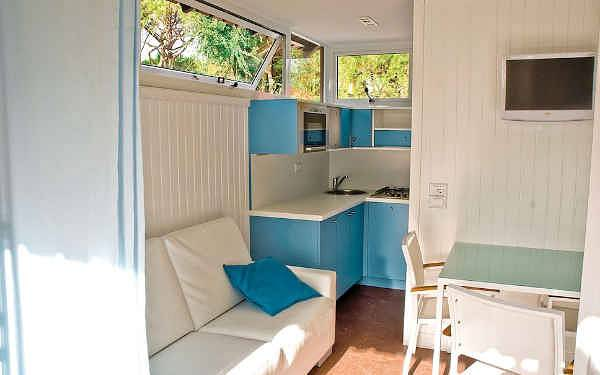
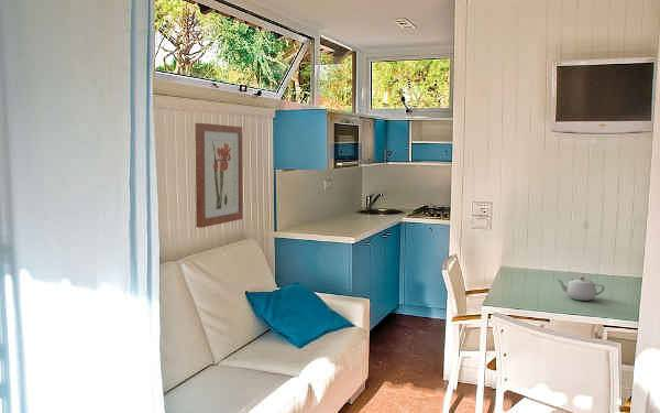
+ wall art [194,122,244,229]
+ teapot [554,275,606,302]
